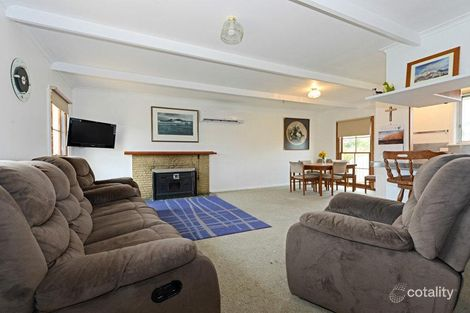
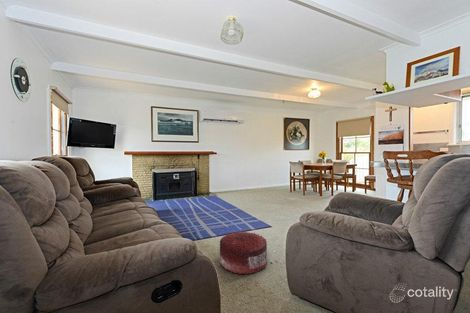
+ pouf [219,230,268,275]
